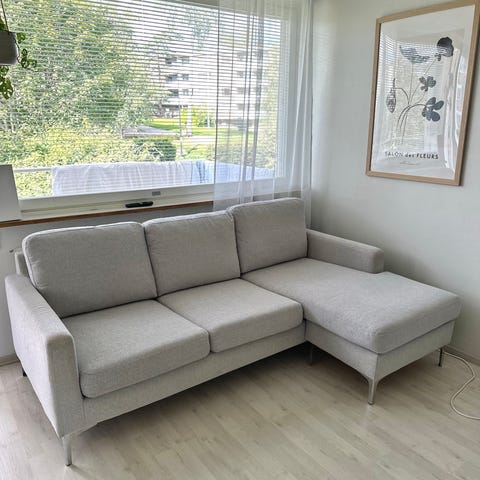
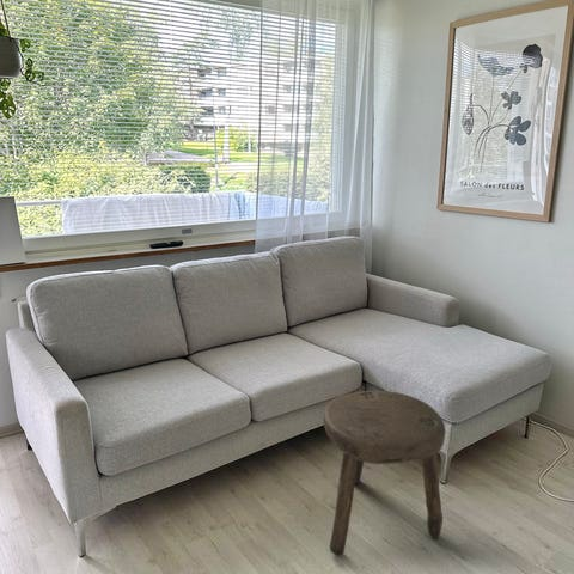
+ stool [322,390,446,556]
